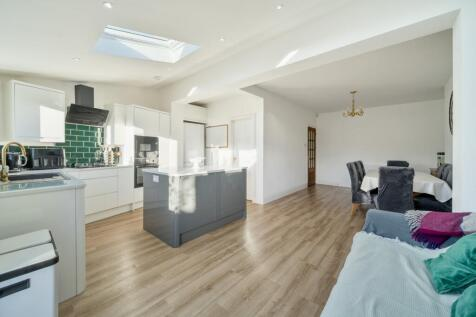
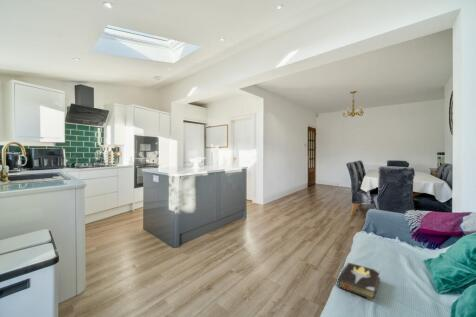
+ hardback book [337,262,381,302]
